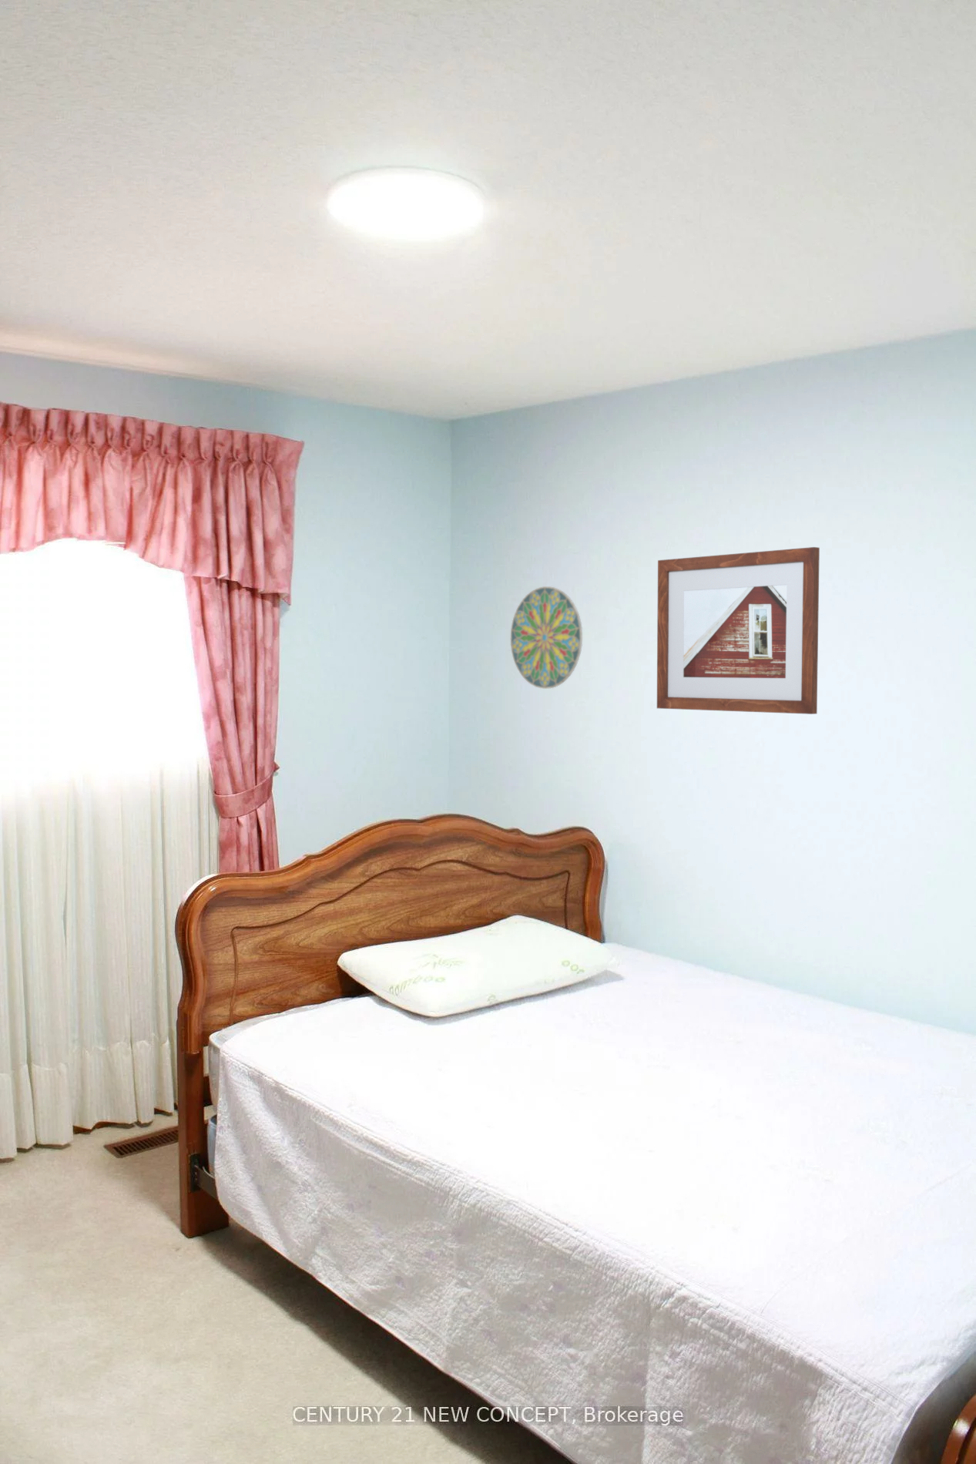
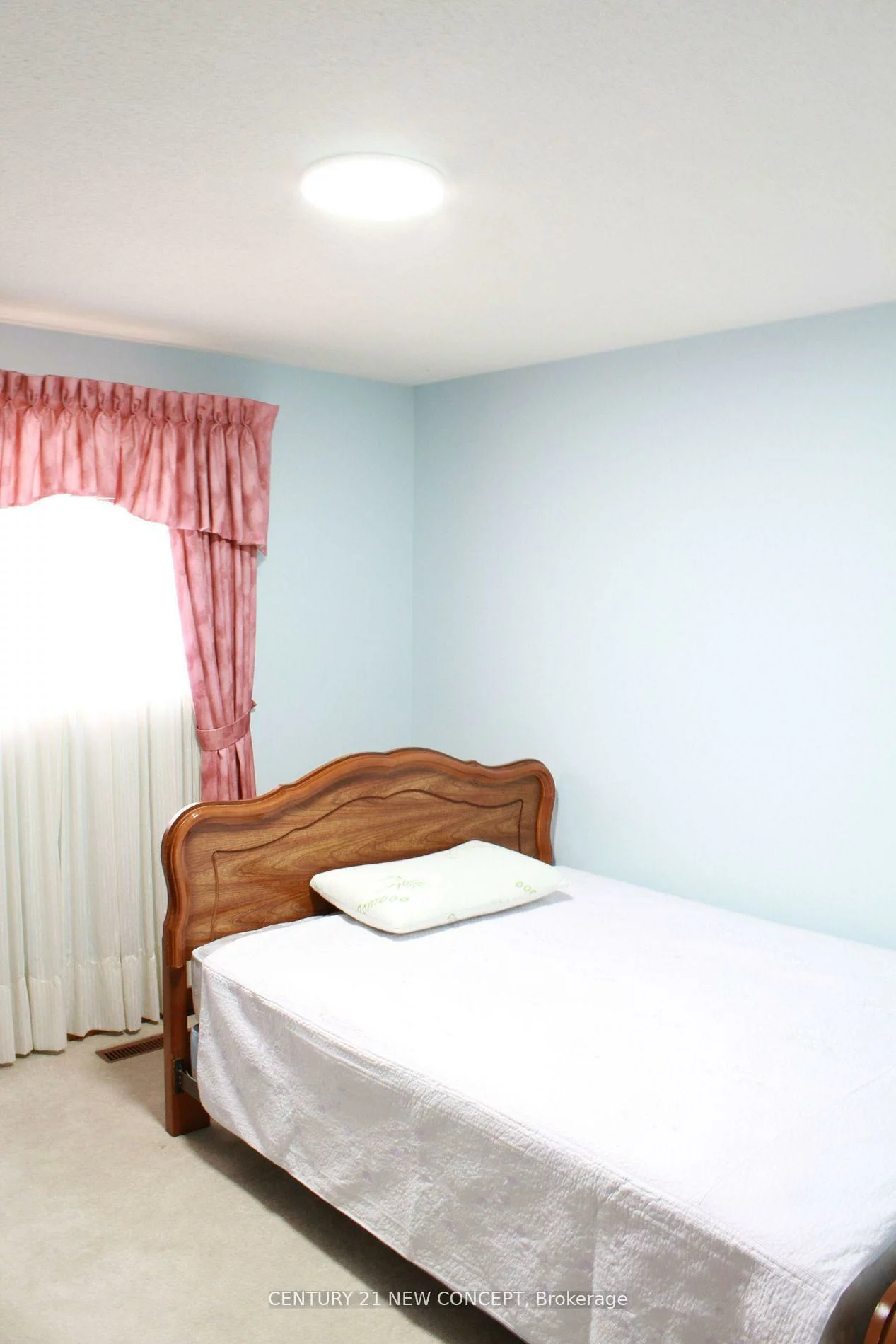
- decorative plate [510,586,583,690]
- picture frame [657,547,820,715]
